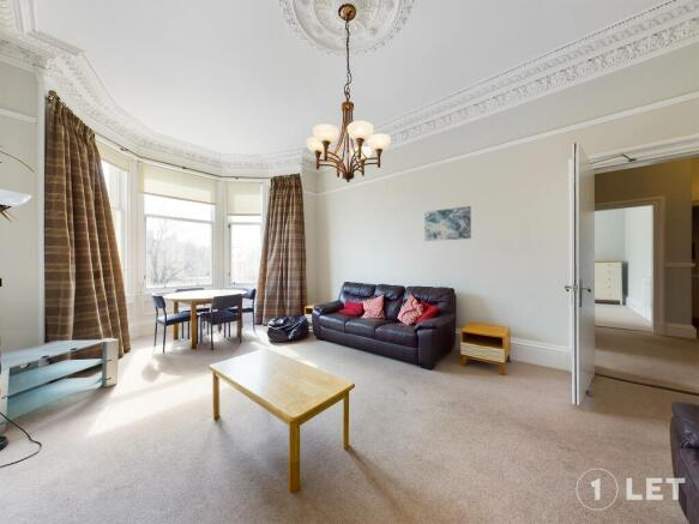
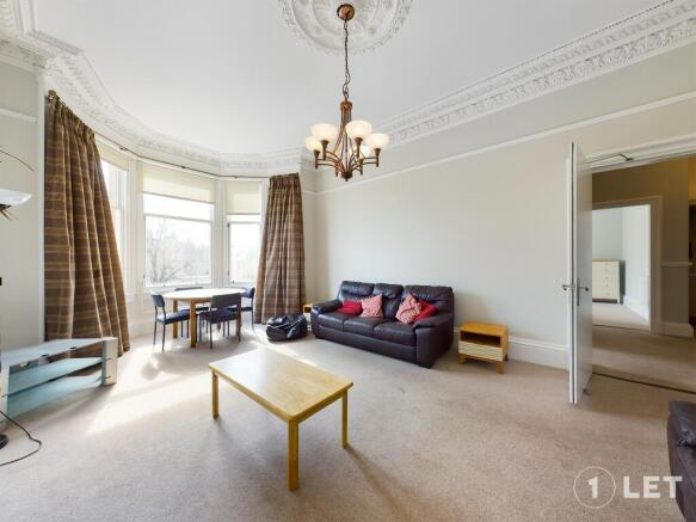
- wall art [423,205,472,242]
